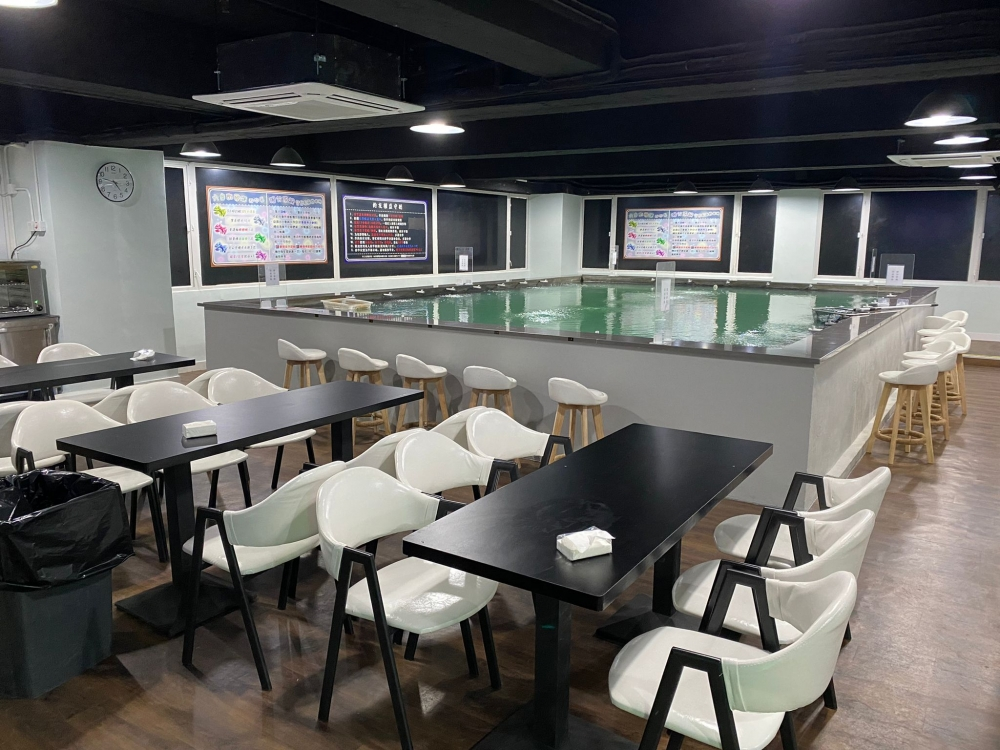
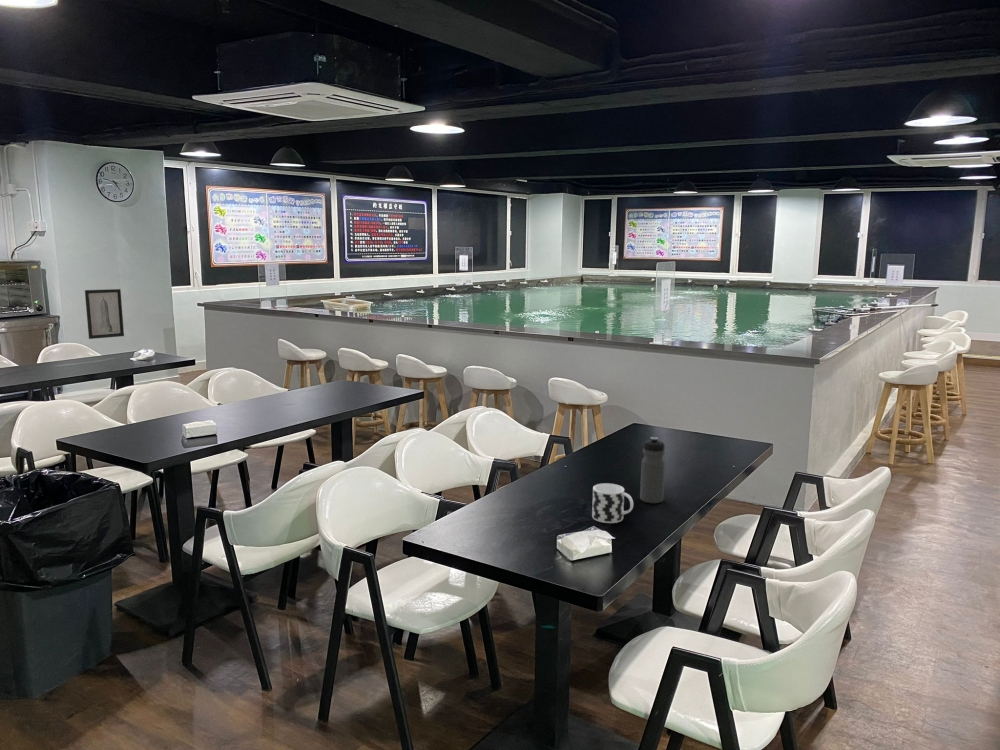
+ water bottle [639,436,666,504]
+ wall art [84,288,125,340]
+ cup [591,482,634,524]
